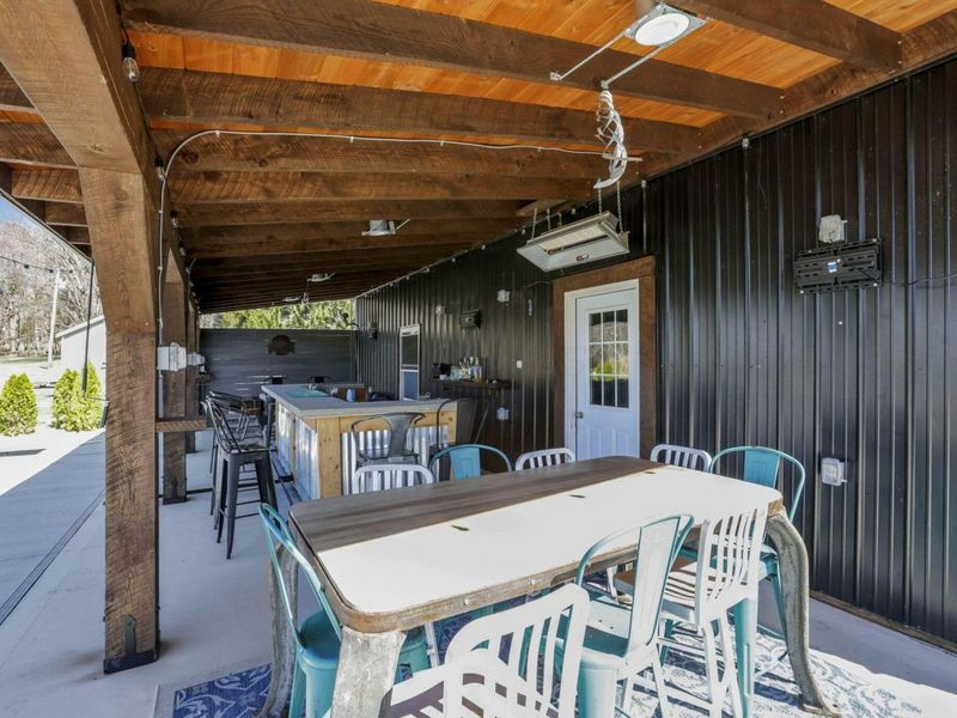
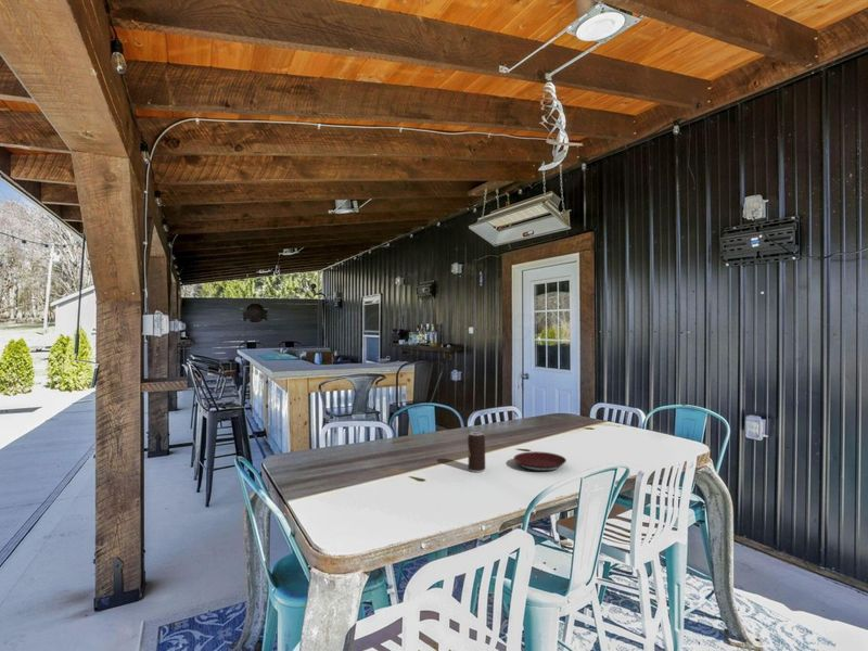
+ plate [513,450,567,472]
+ beverage can [467,431,486,473]
